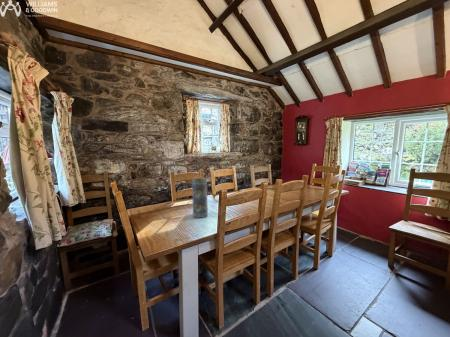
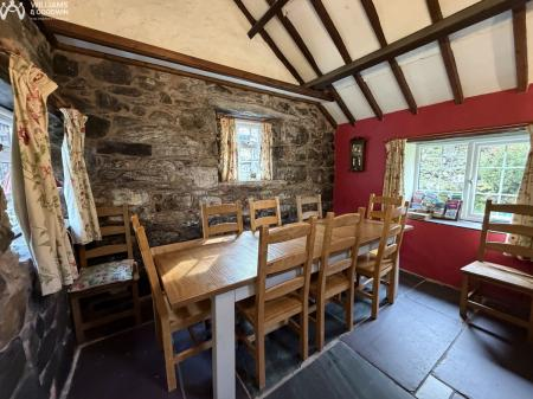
- vase [191,177,209,219]
